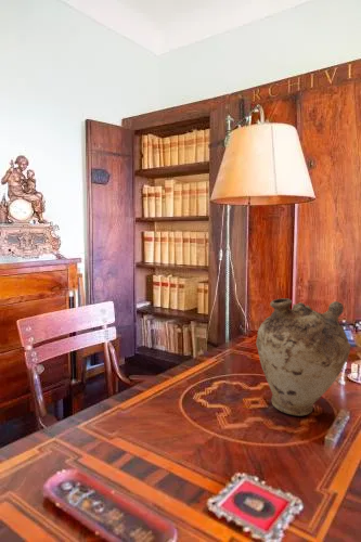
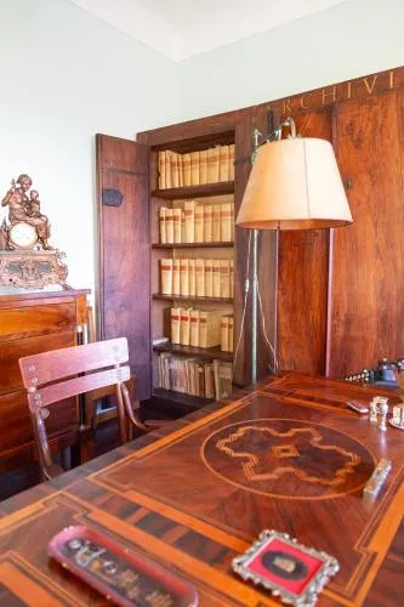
- vase [255,297,351,416]
